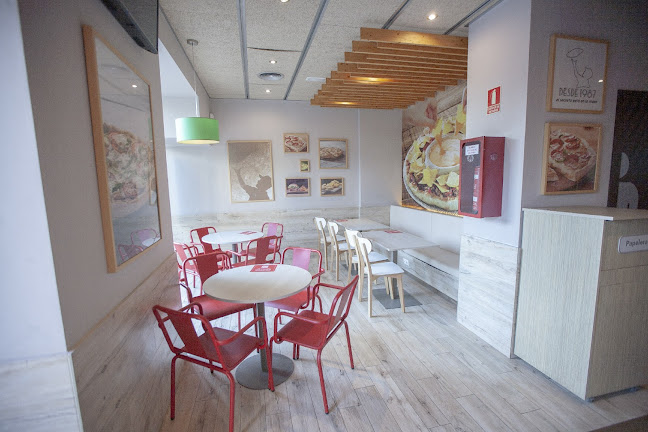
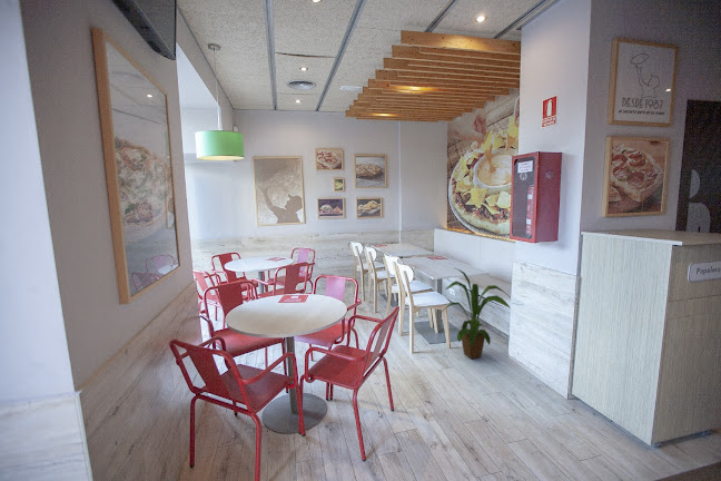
+ house plant [439,267,512,360]
